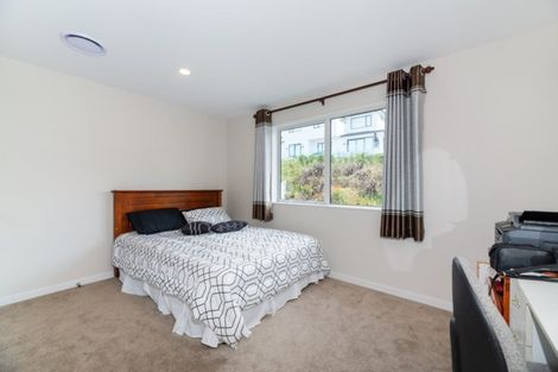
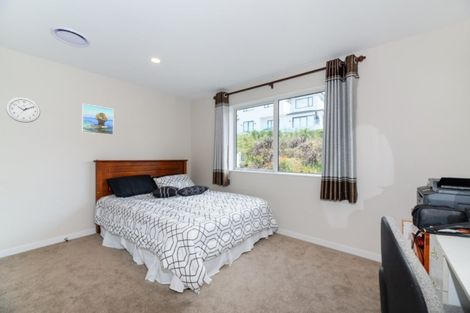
+ wall clock [5,96,41,124]
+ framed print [81,103,115,136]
